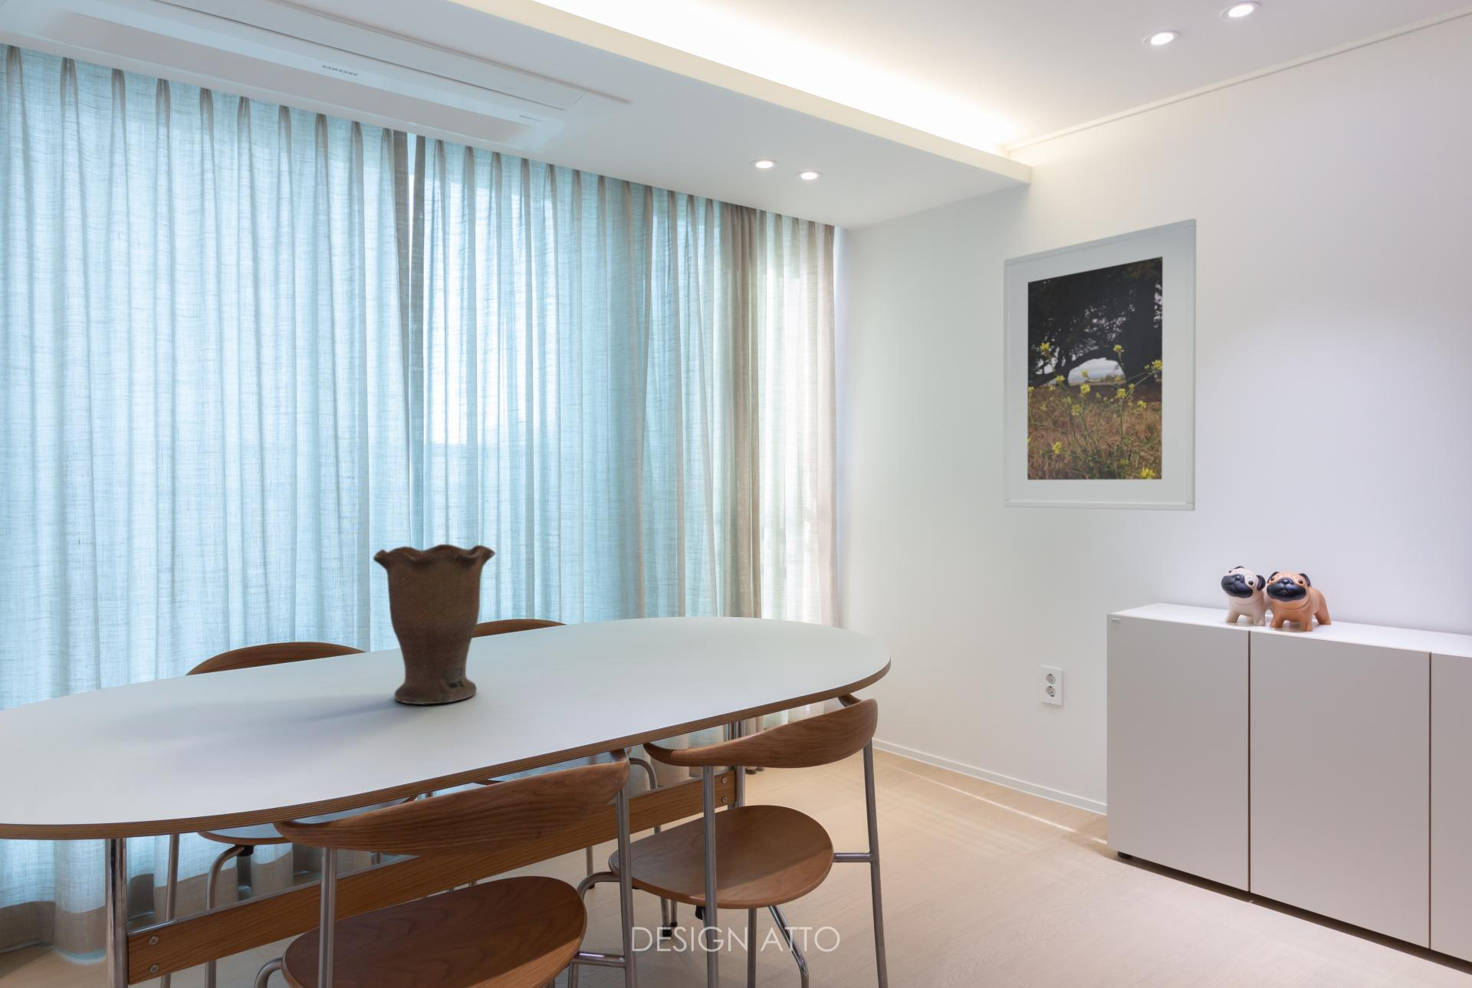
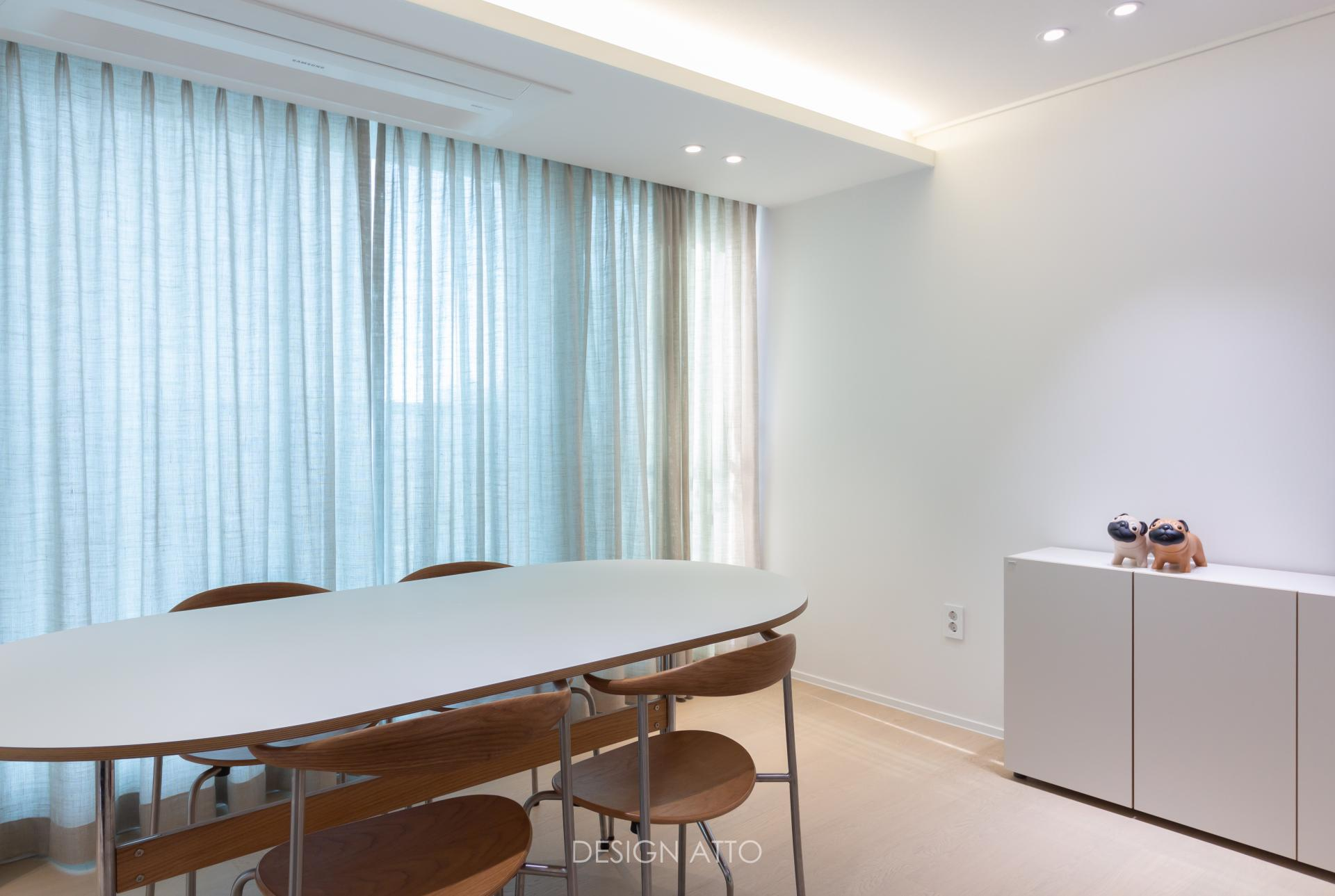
- vase [373,544,496,706]
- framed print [1002,217,1196,512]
